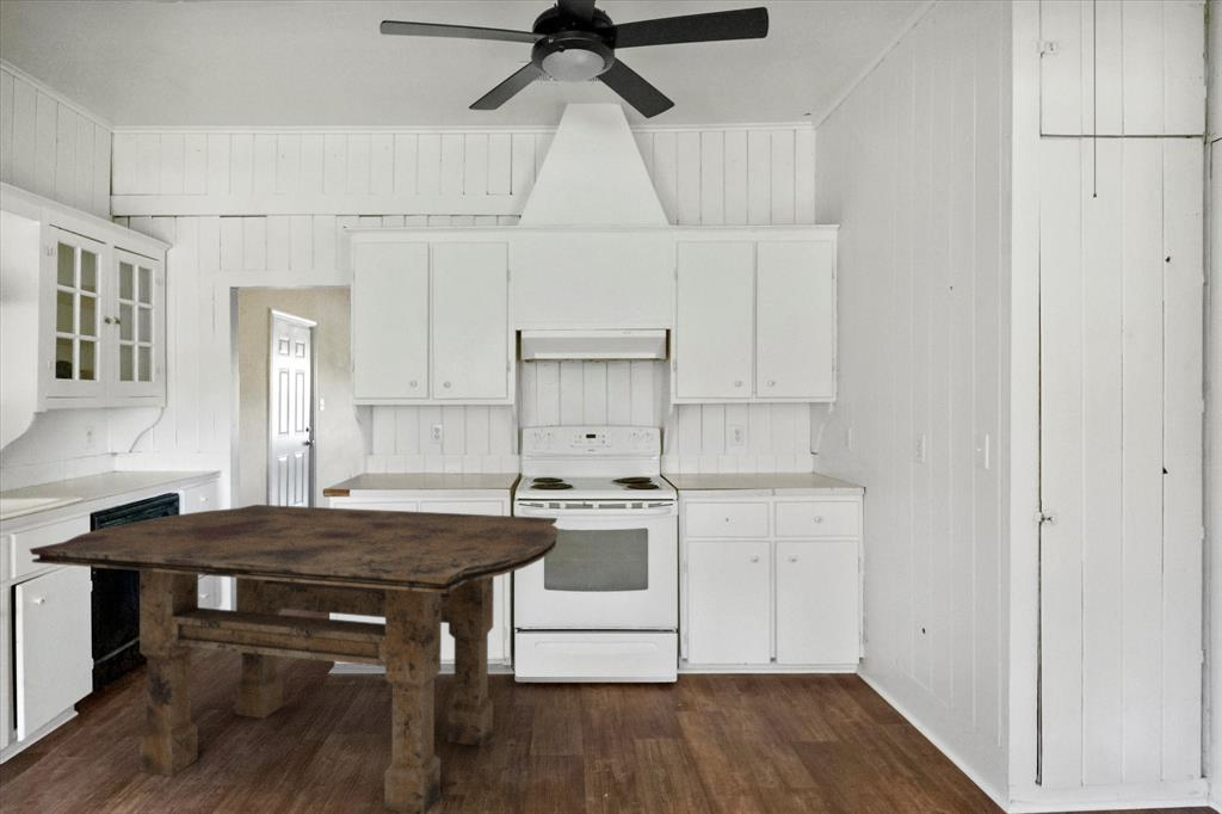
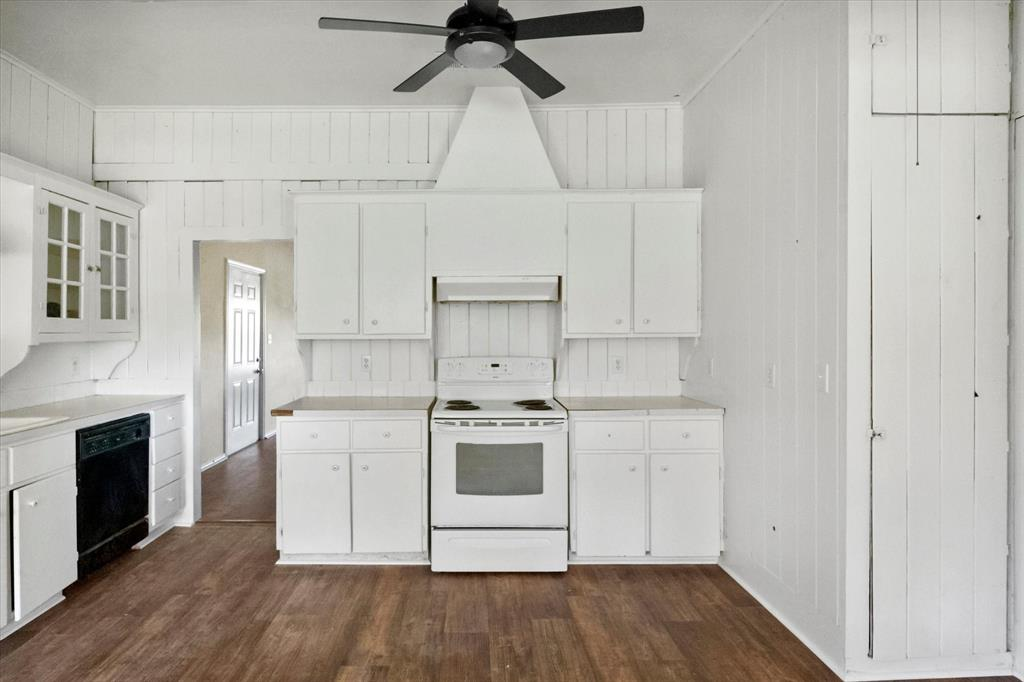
- dining table [29,504,560,814]
